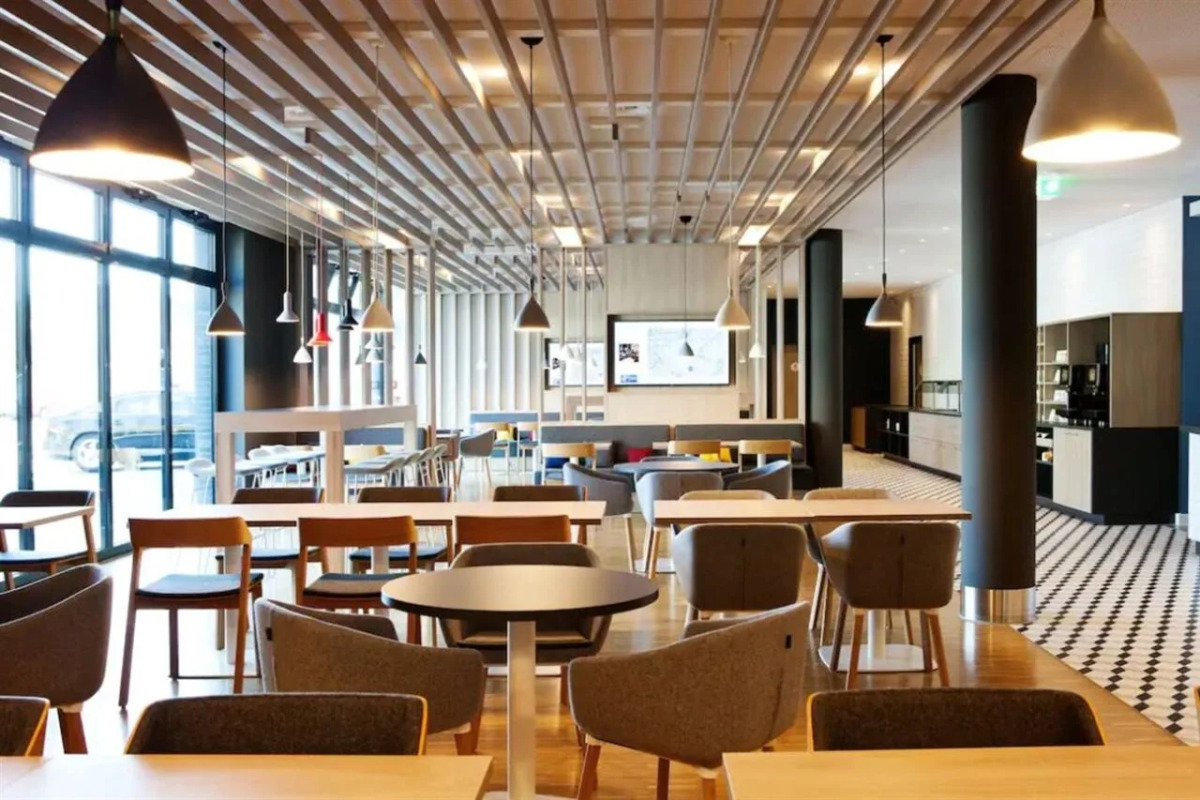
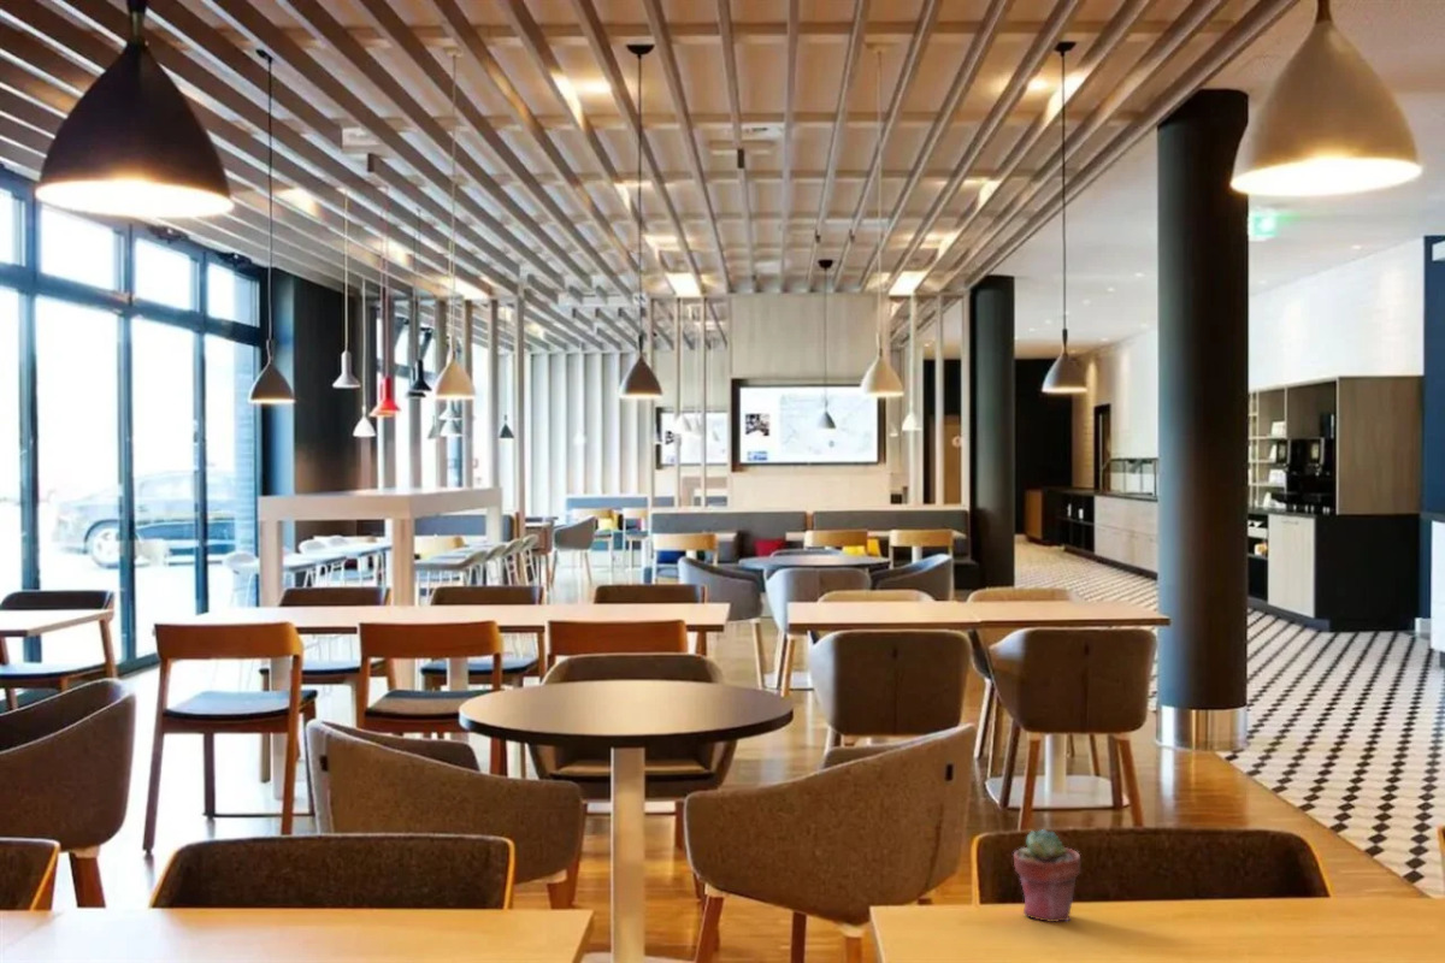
+ potted succulent [1013,828,1081,923]
